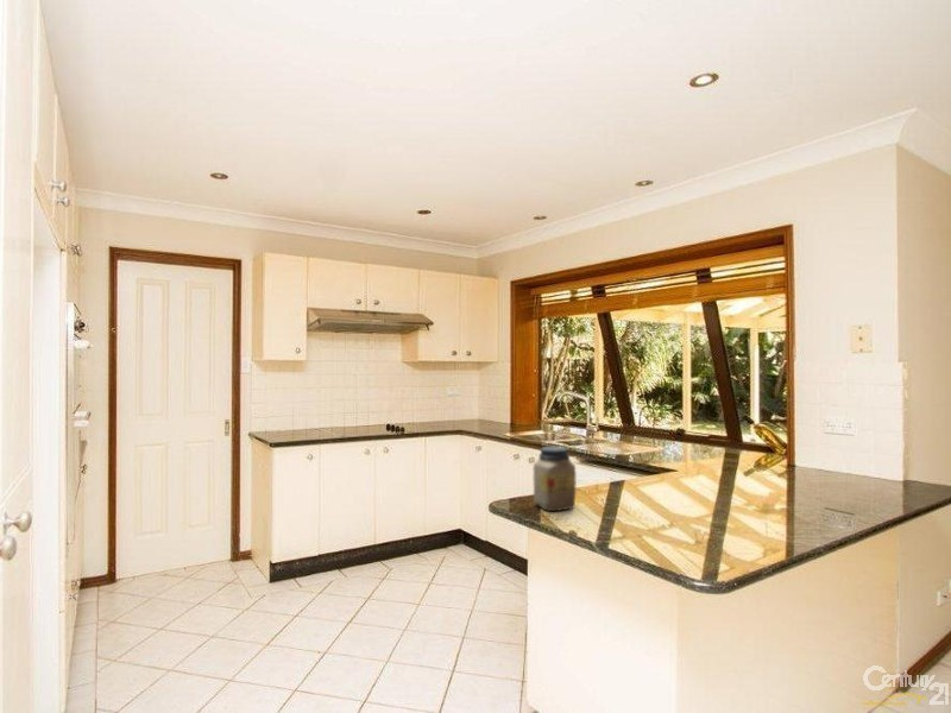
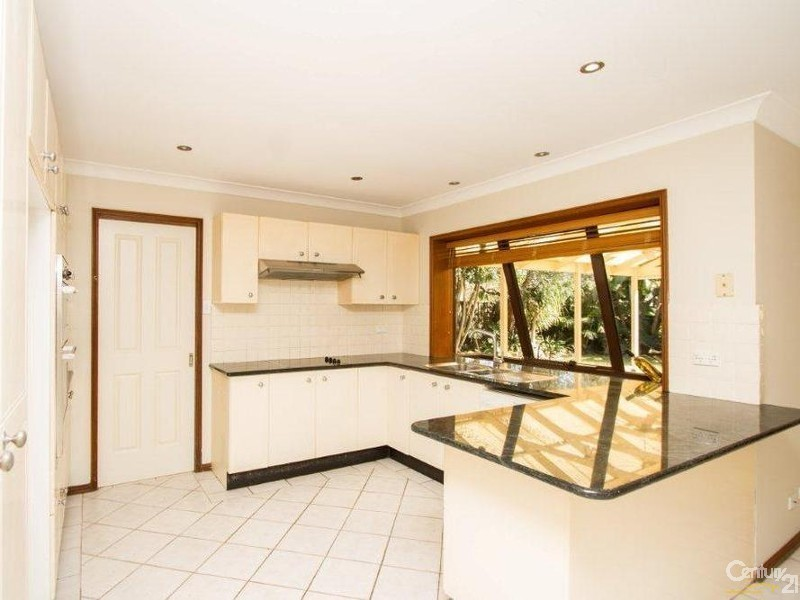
- jar [533,446,578,512]
